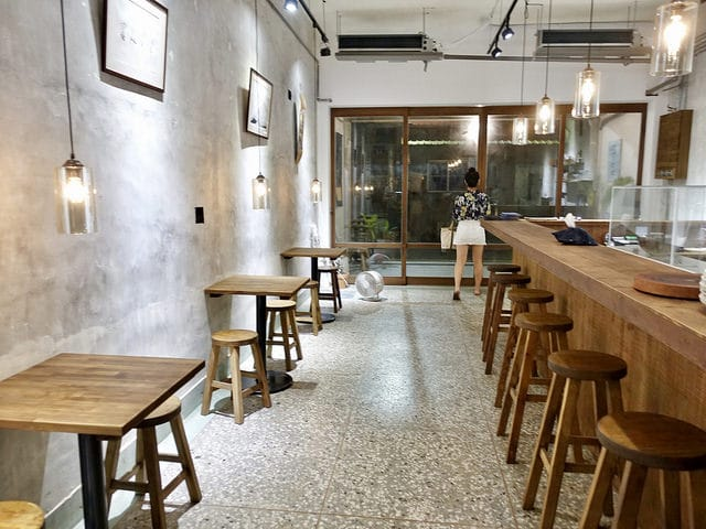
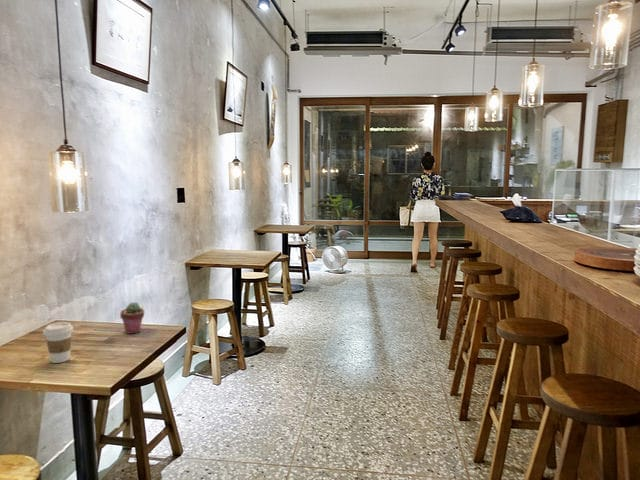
+ coffee cup [42,321,74,364]
+ potted succulent [119,301,146,335]
